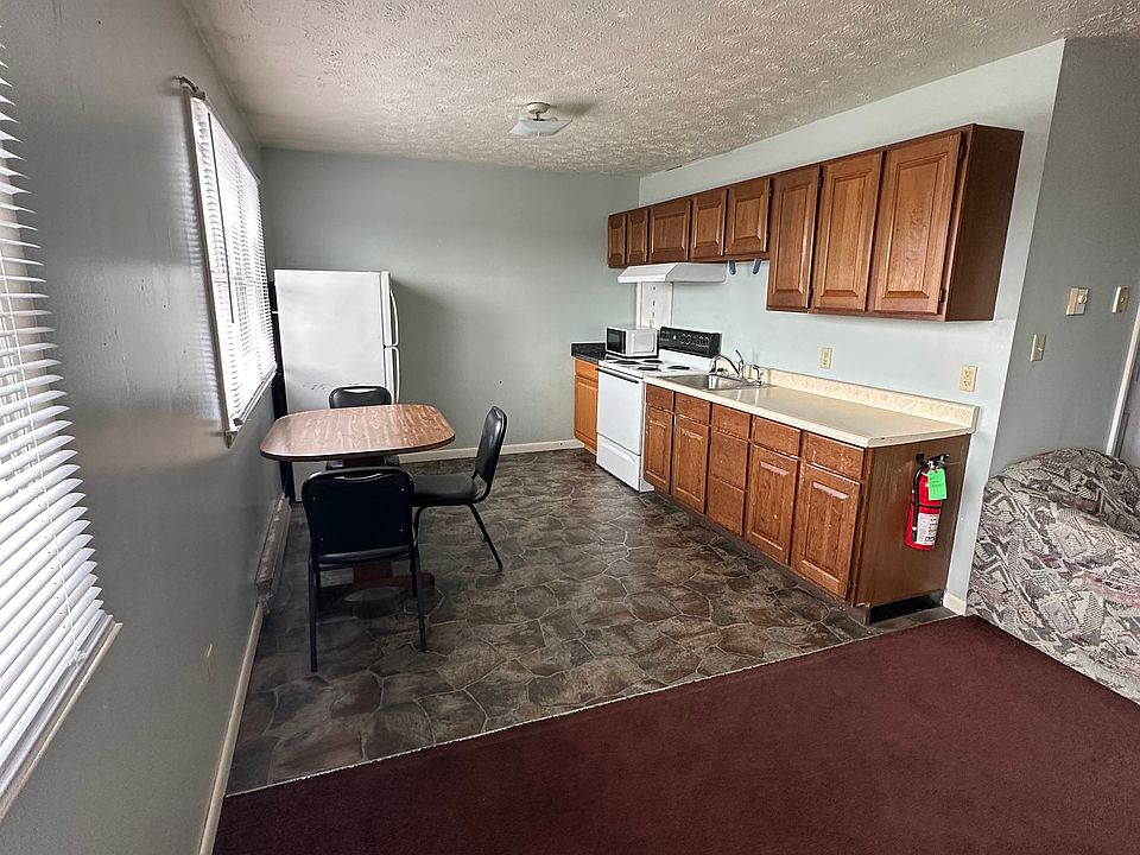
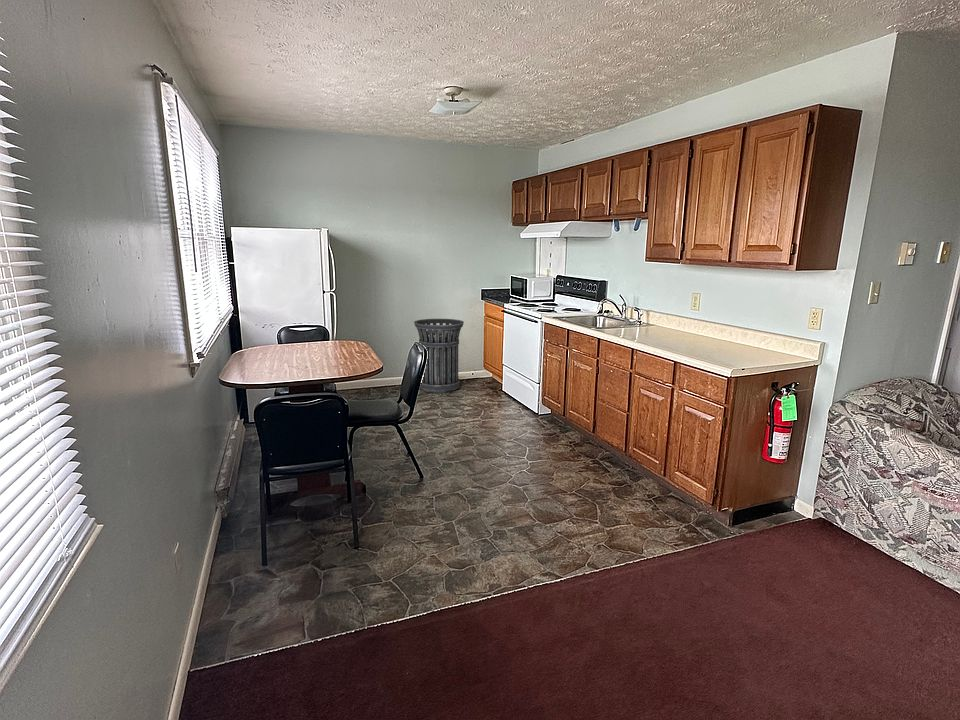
+ trash can [413,318,465,394]
